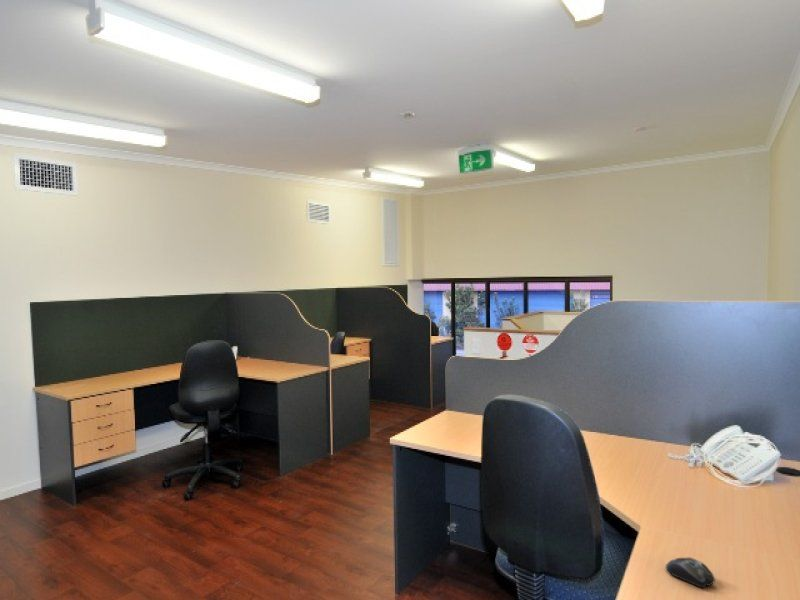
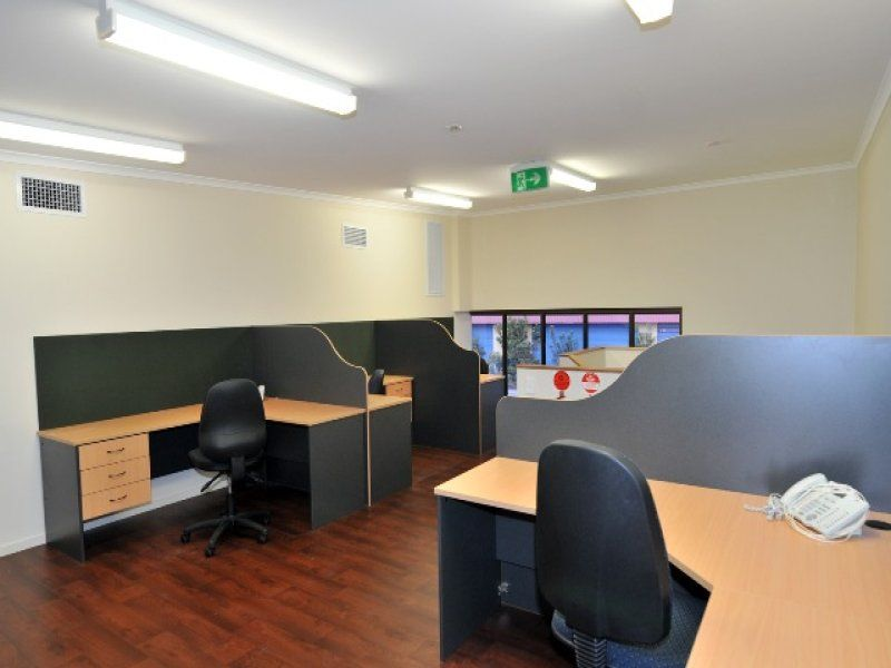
- computer mouse [664,557,716,589]
